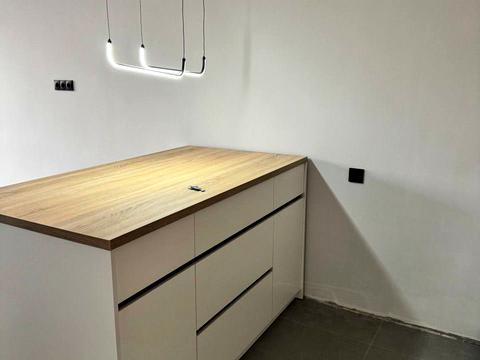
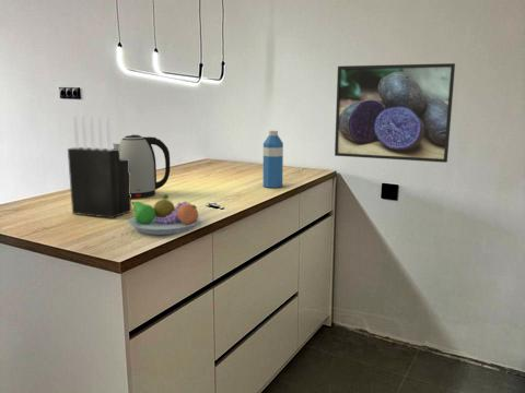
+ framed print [334,62,456,164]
+ knife block [67,114,132,219]
+ water bottle [262,130,284,189]
+ fruit bowl [127,193,201,236]
+ kettle [112,133,171,200]
